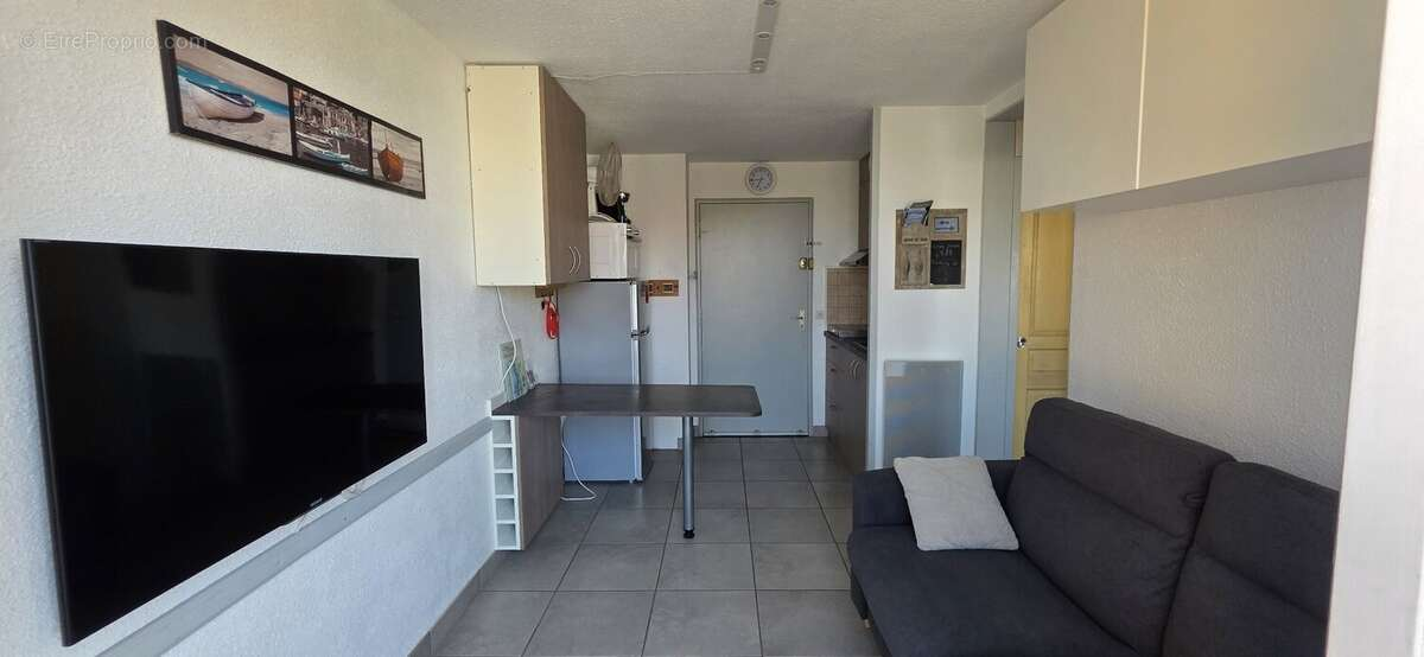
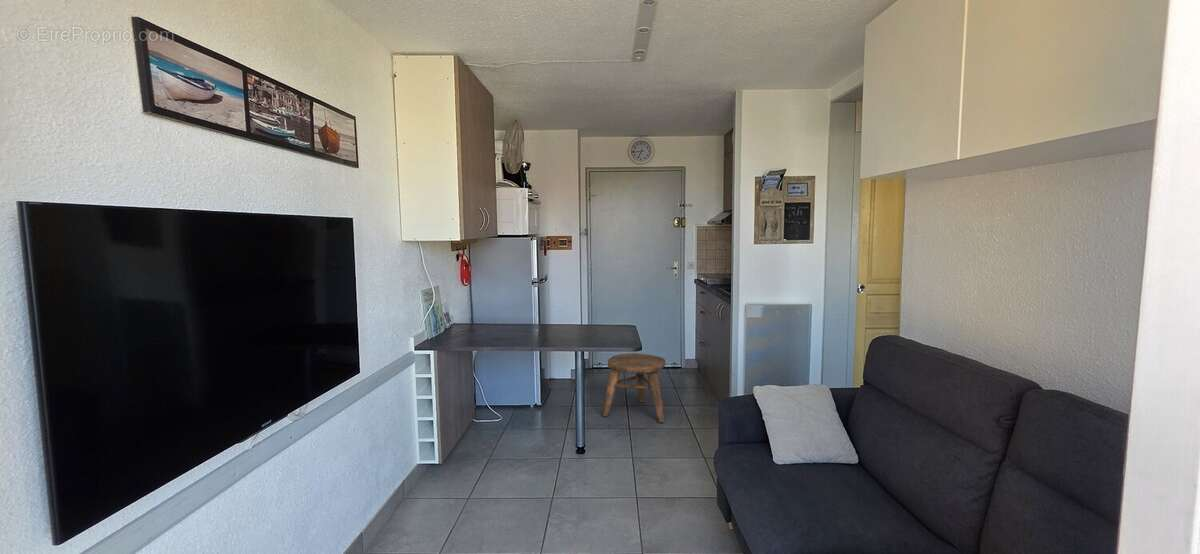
+ stool [601,352,667,424]
